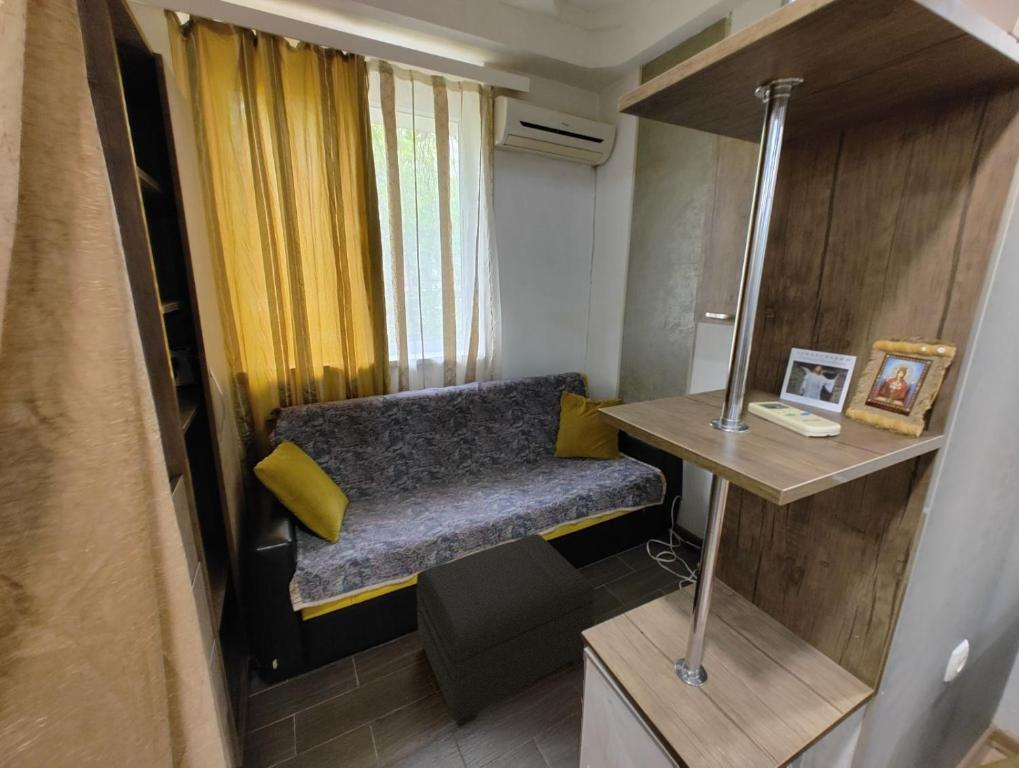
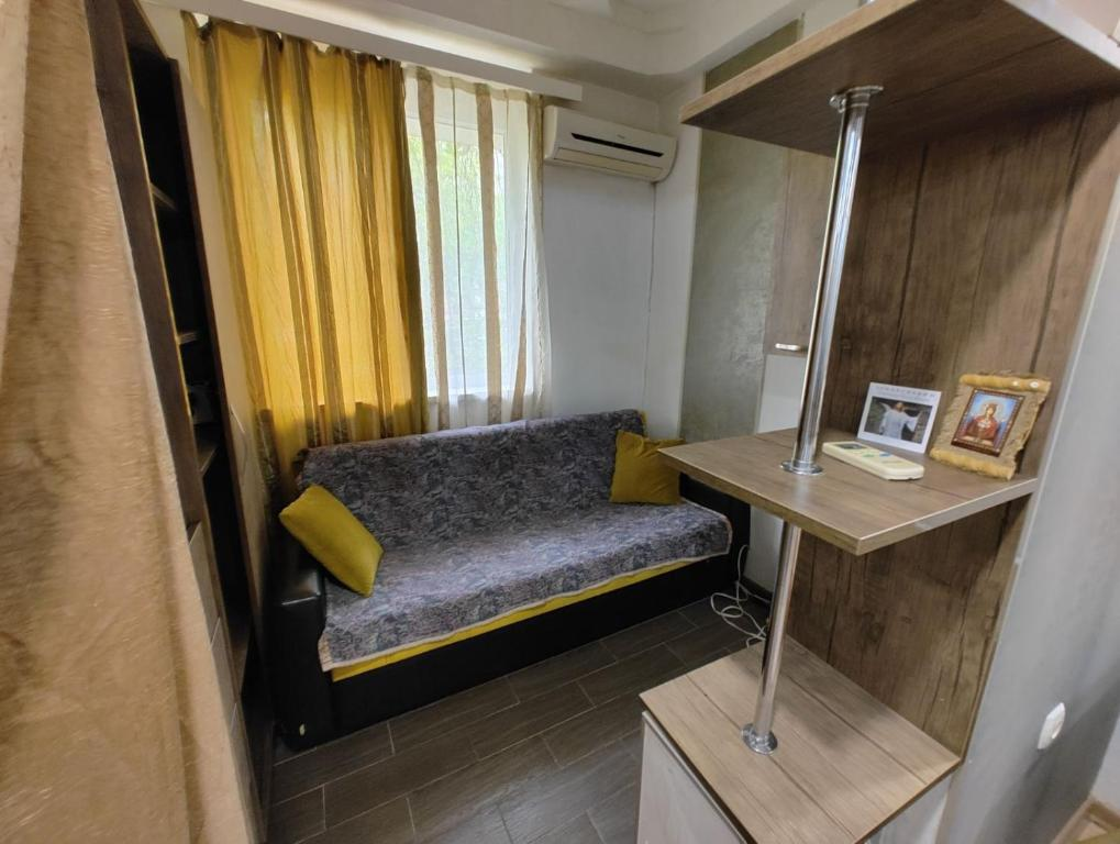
- footstool [415,533,596,729]
